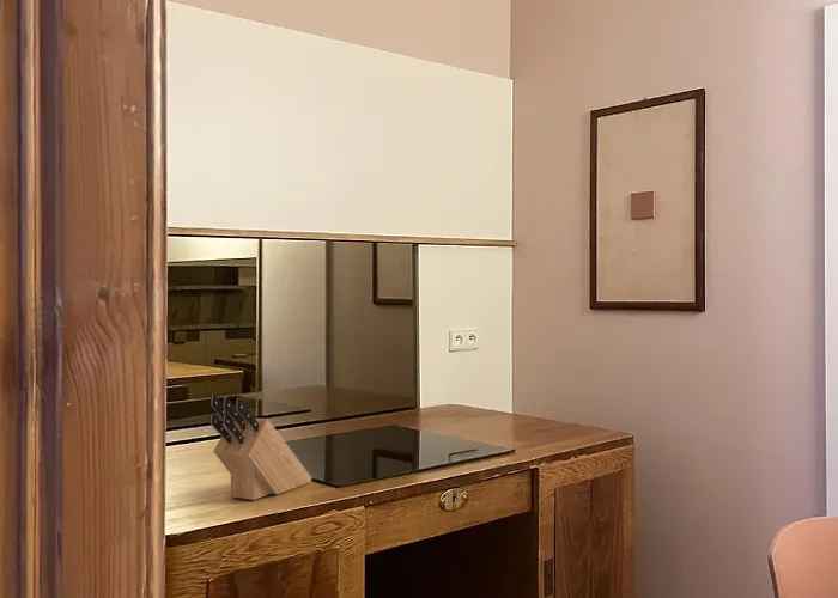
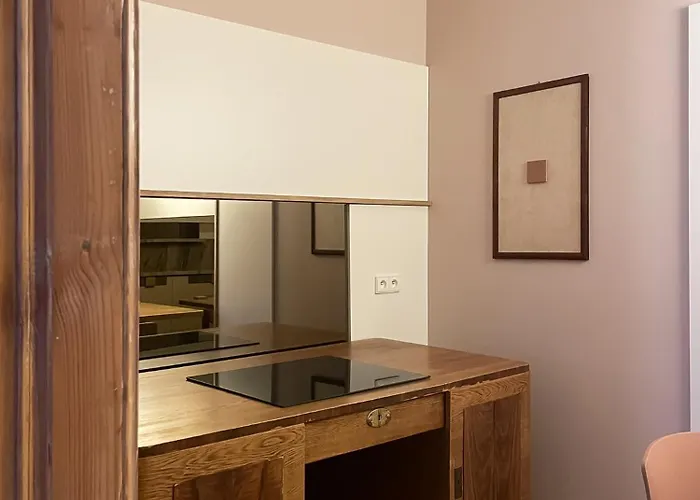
- knife block [208,393,312,501]
